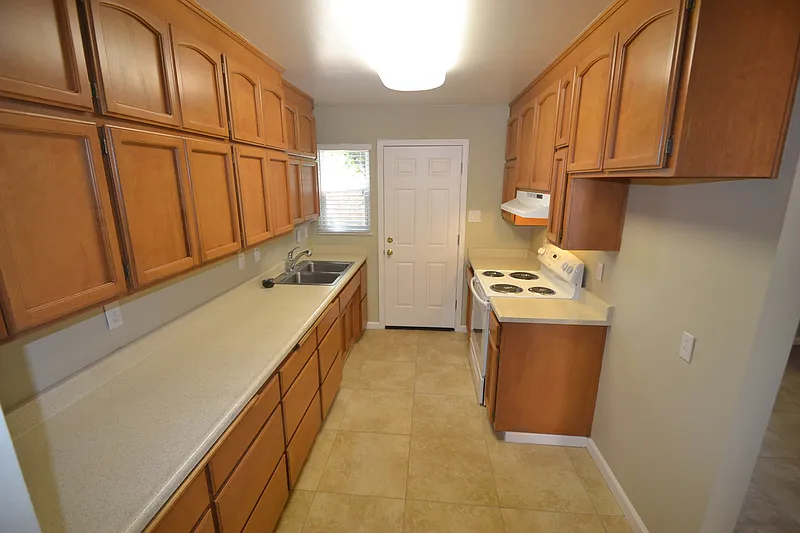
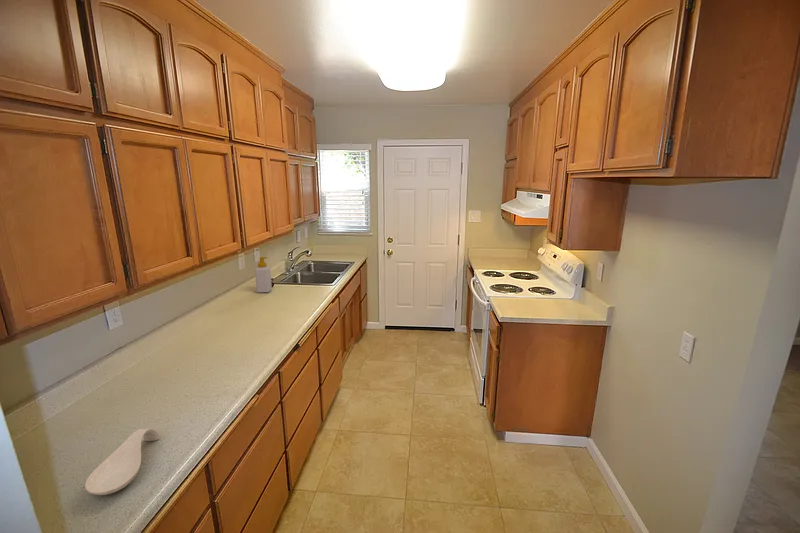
+ spoon rest [84,427,161,496]
+ soap bottle [254,256,273,294]
